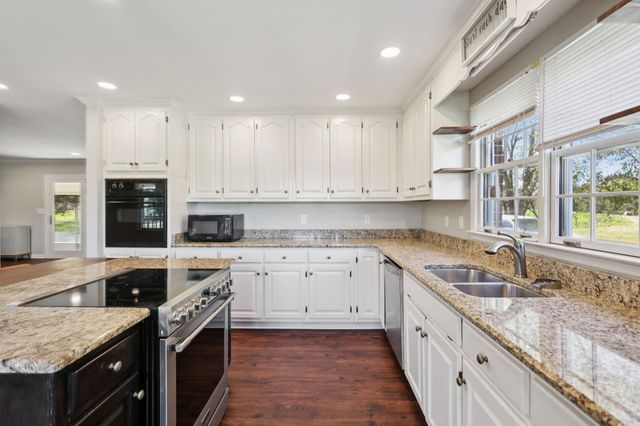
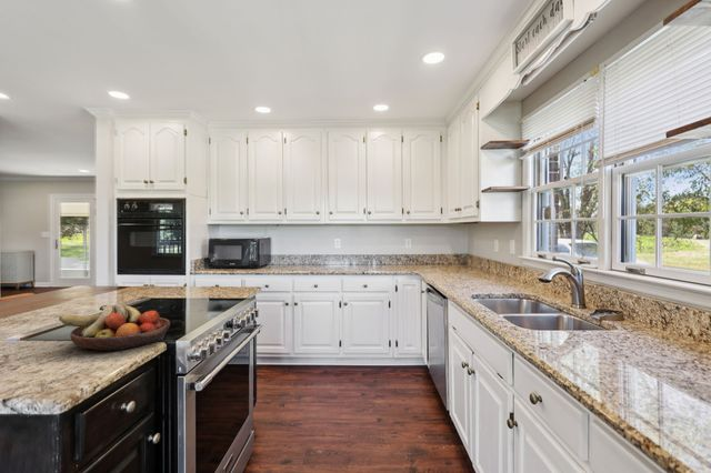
+ fruit bowl [58,302,171,352]
